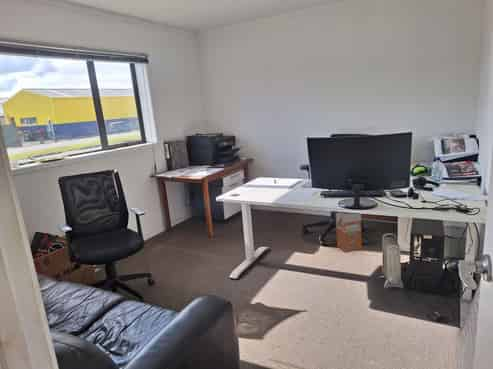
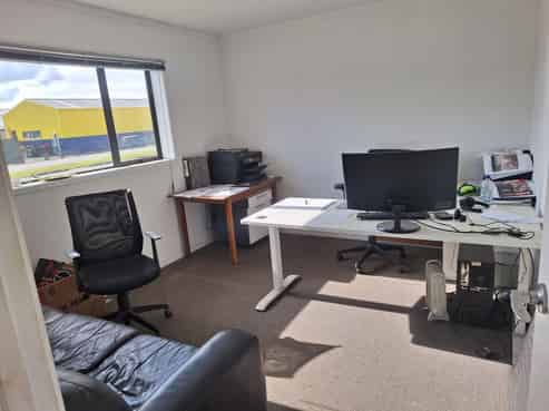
- waste bin [335,212,363,253]
